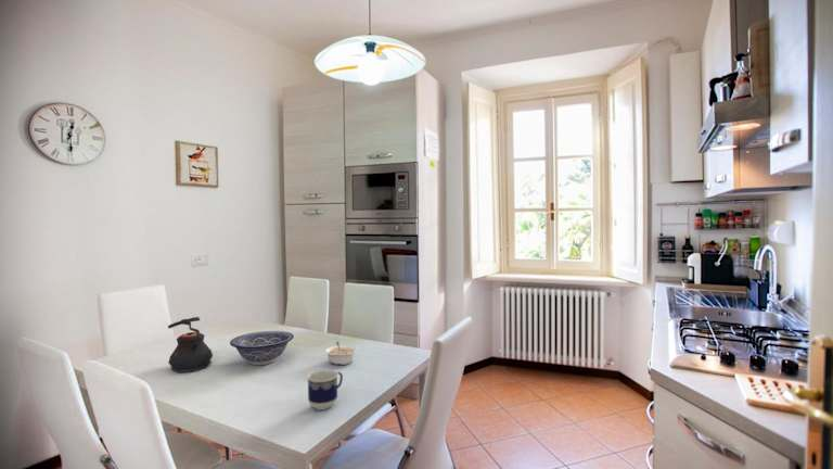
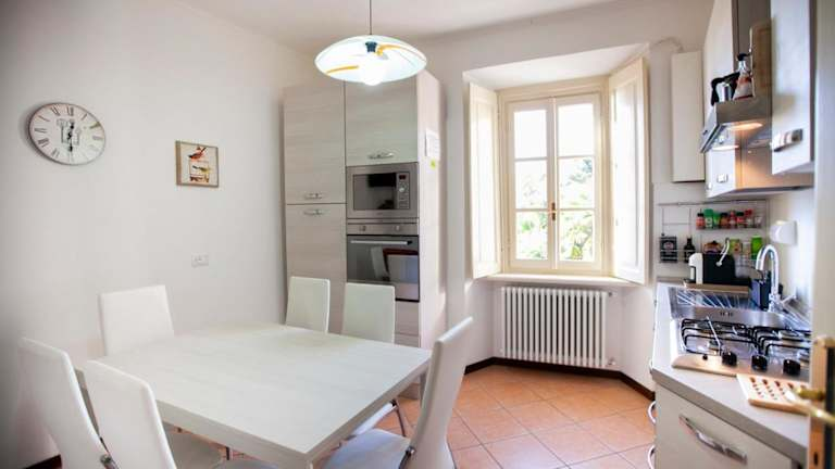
- decorative bowl [229,330,295,366]
- cup [306,368,344,411]
- legume [324,341,358,366]
- teapot [167,316,214,373]
